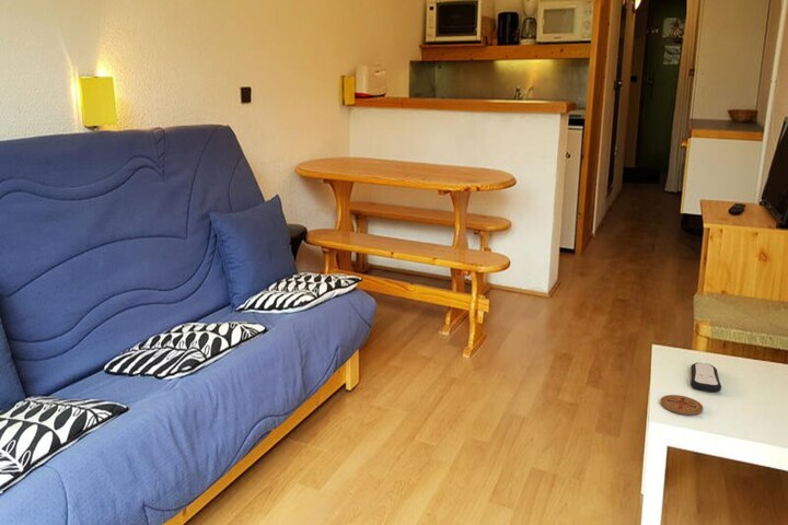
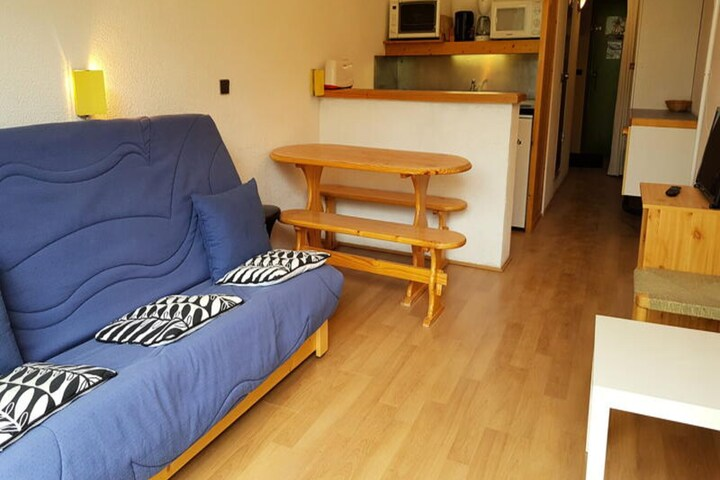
- remote control [690,362,722,393]
- coaster [659,394,704,416]
